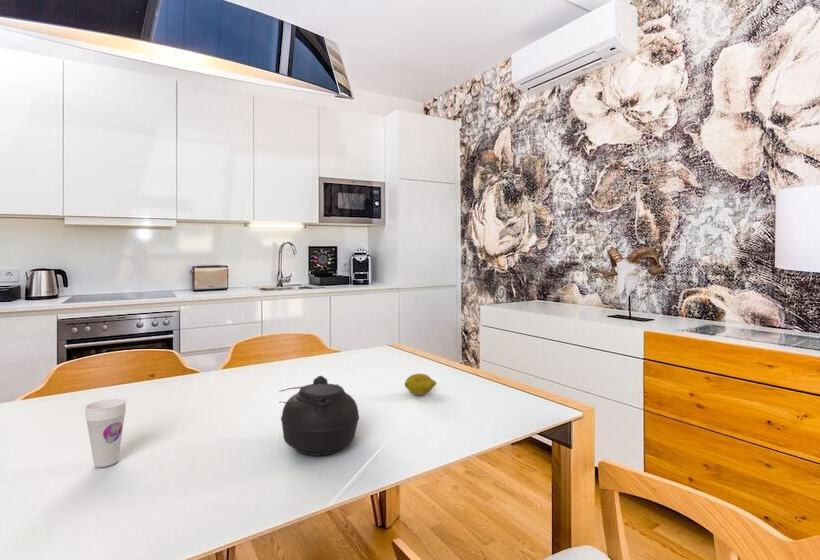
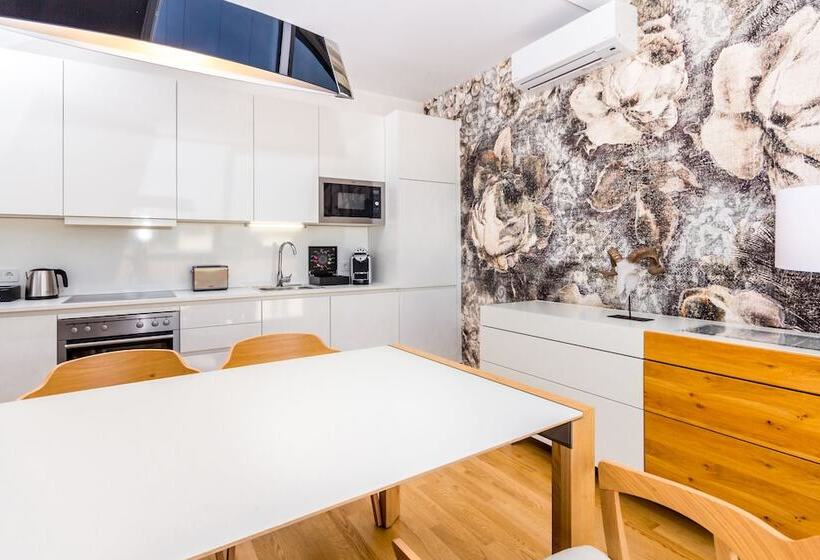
- teapot [278,375,360,457]
- fruit [404,373,438,396]
- cup [84,398,127,468]
